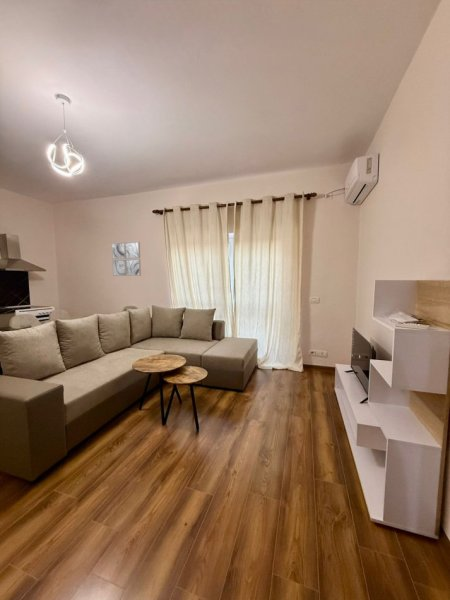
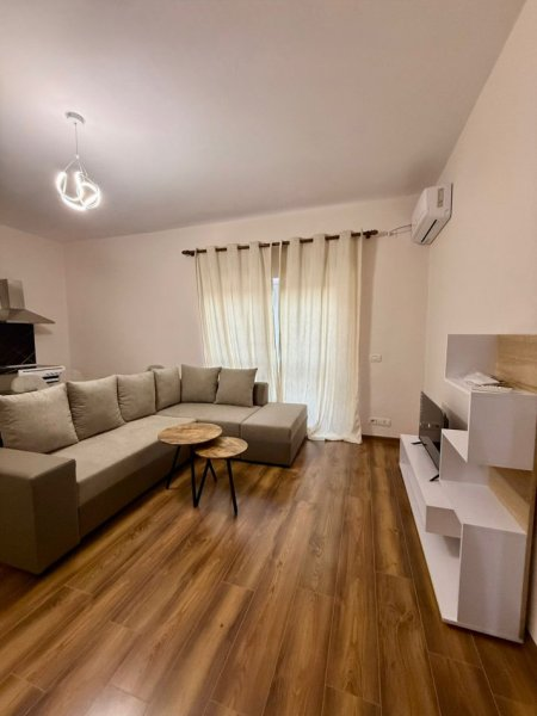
- wall art [111,241,142,277]
